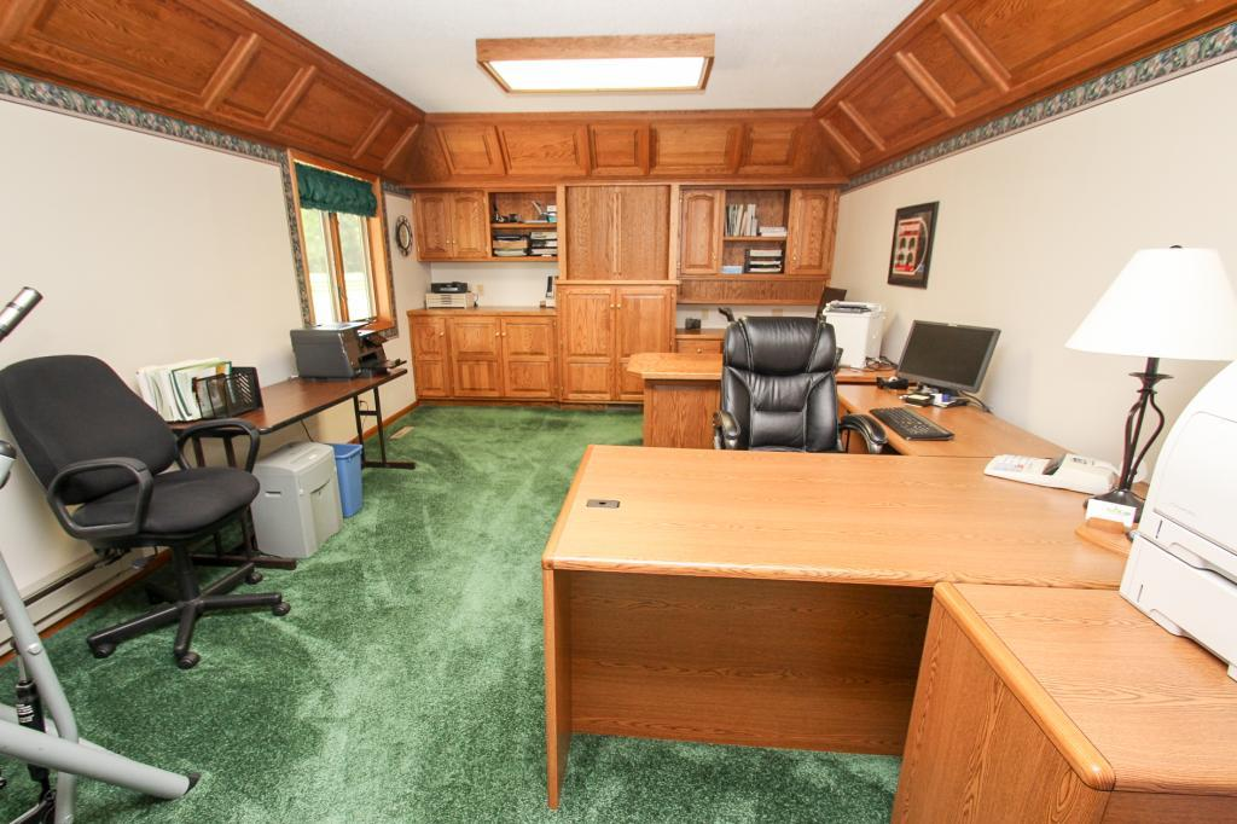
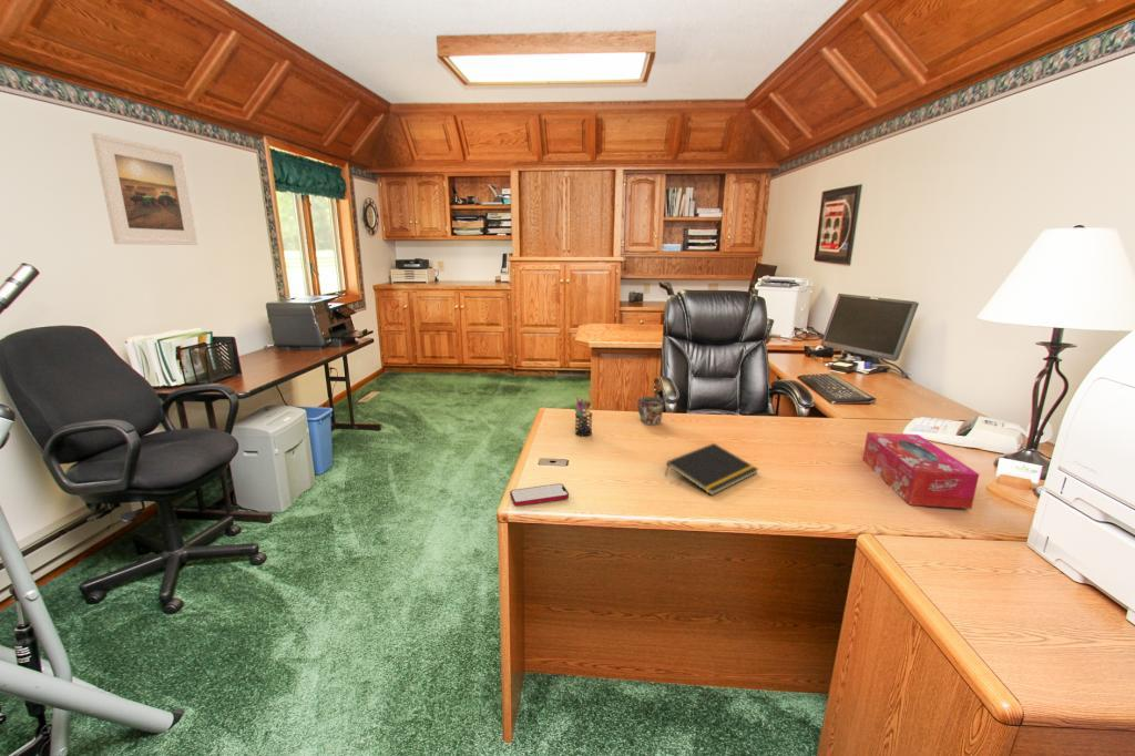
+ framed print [91,132,200,246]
+ tissue box [861,431,980,510]
+ smartphone [509,482,570,507]
+ mug [636,396,665,427]
+ notepad [664,442,759,497]
+ pen holder [573,397,593,437]
